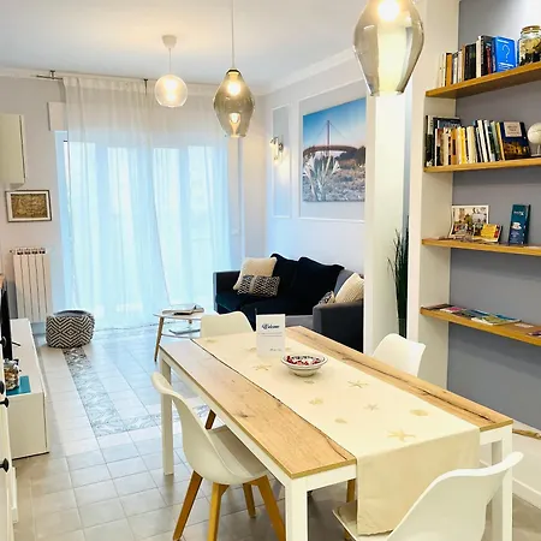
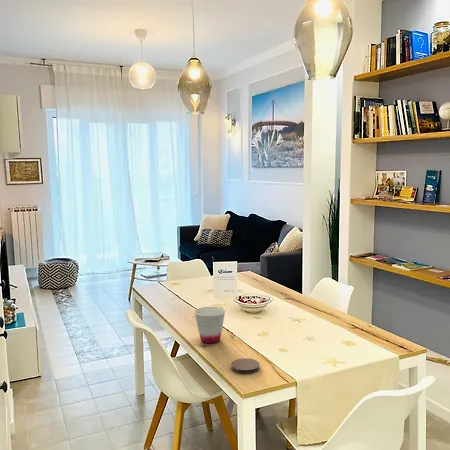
+ coaster [230,357,261,375]
+ cup [194,306,226,344]
